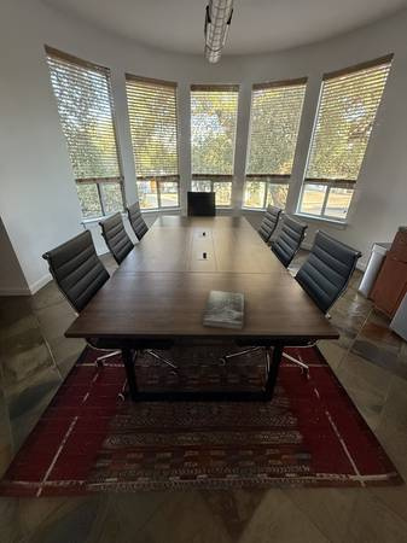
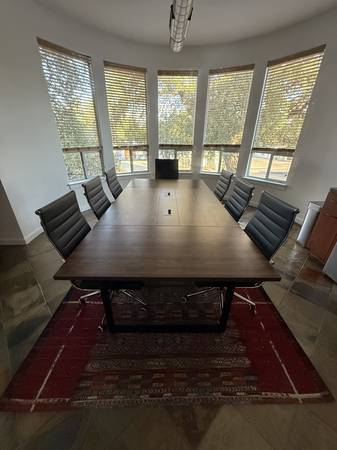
- book [202,290,246,332]
